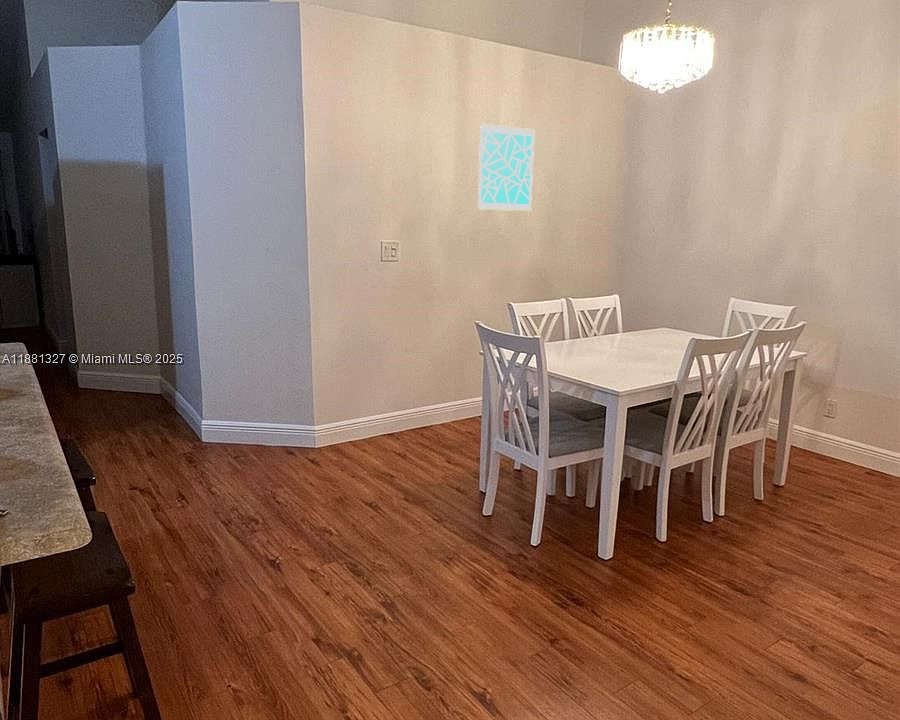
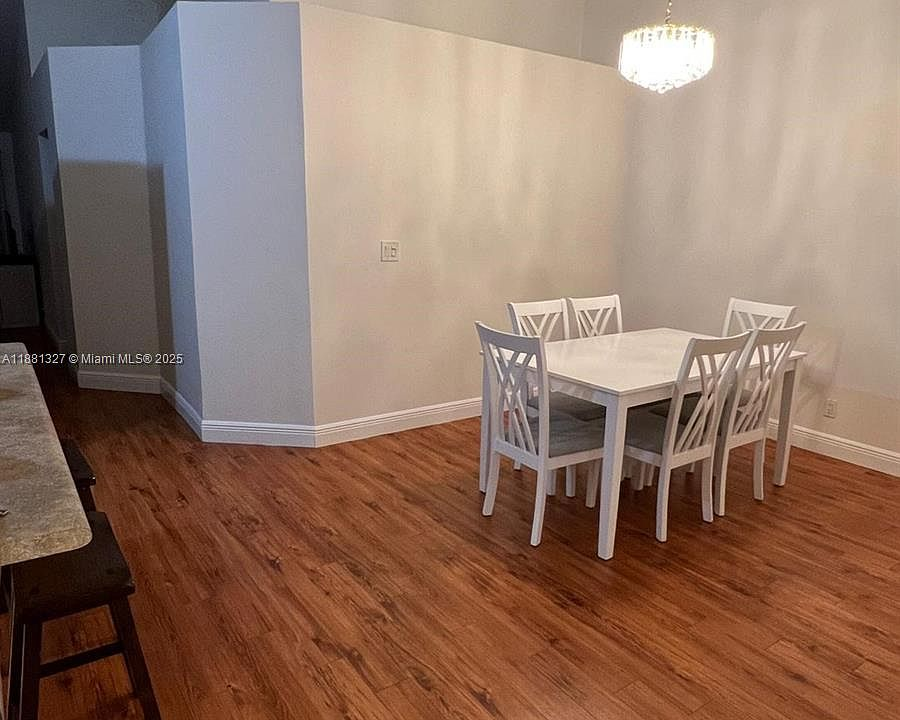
- wall art [477,123,536,212]
